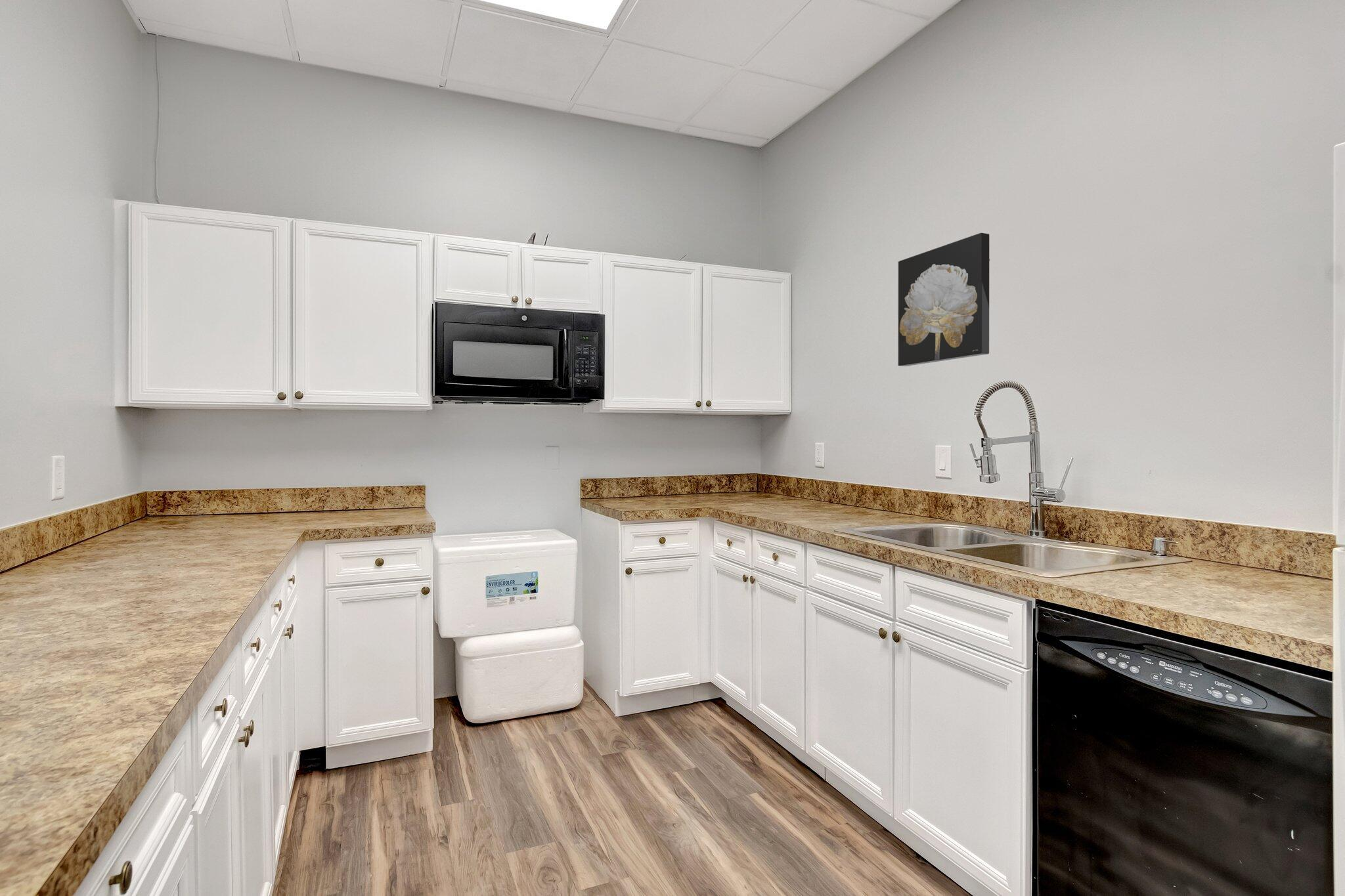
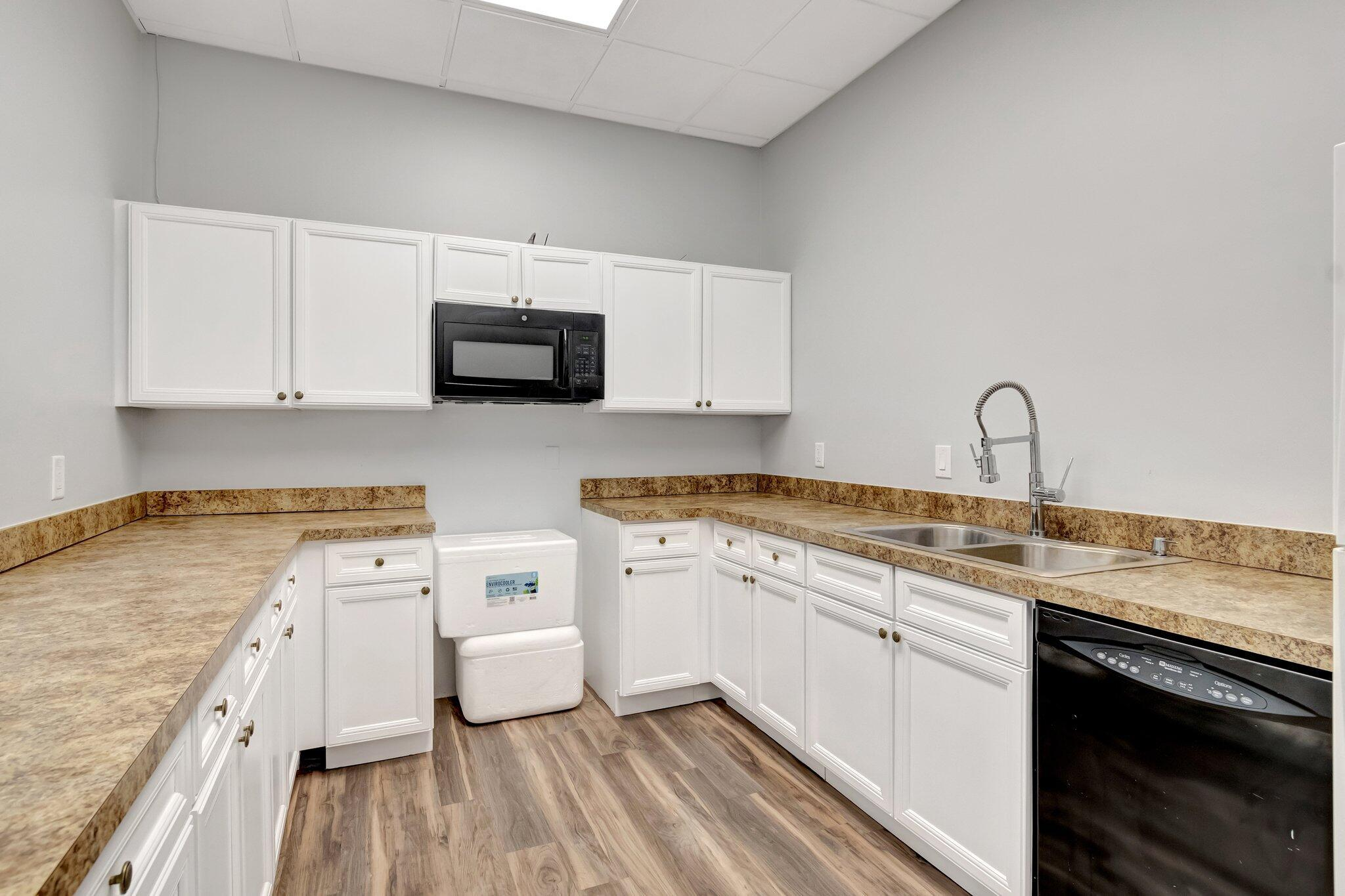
- wall art [898,232,990,367]
